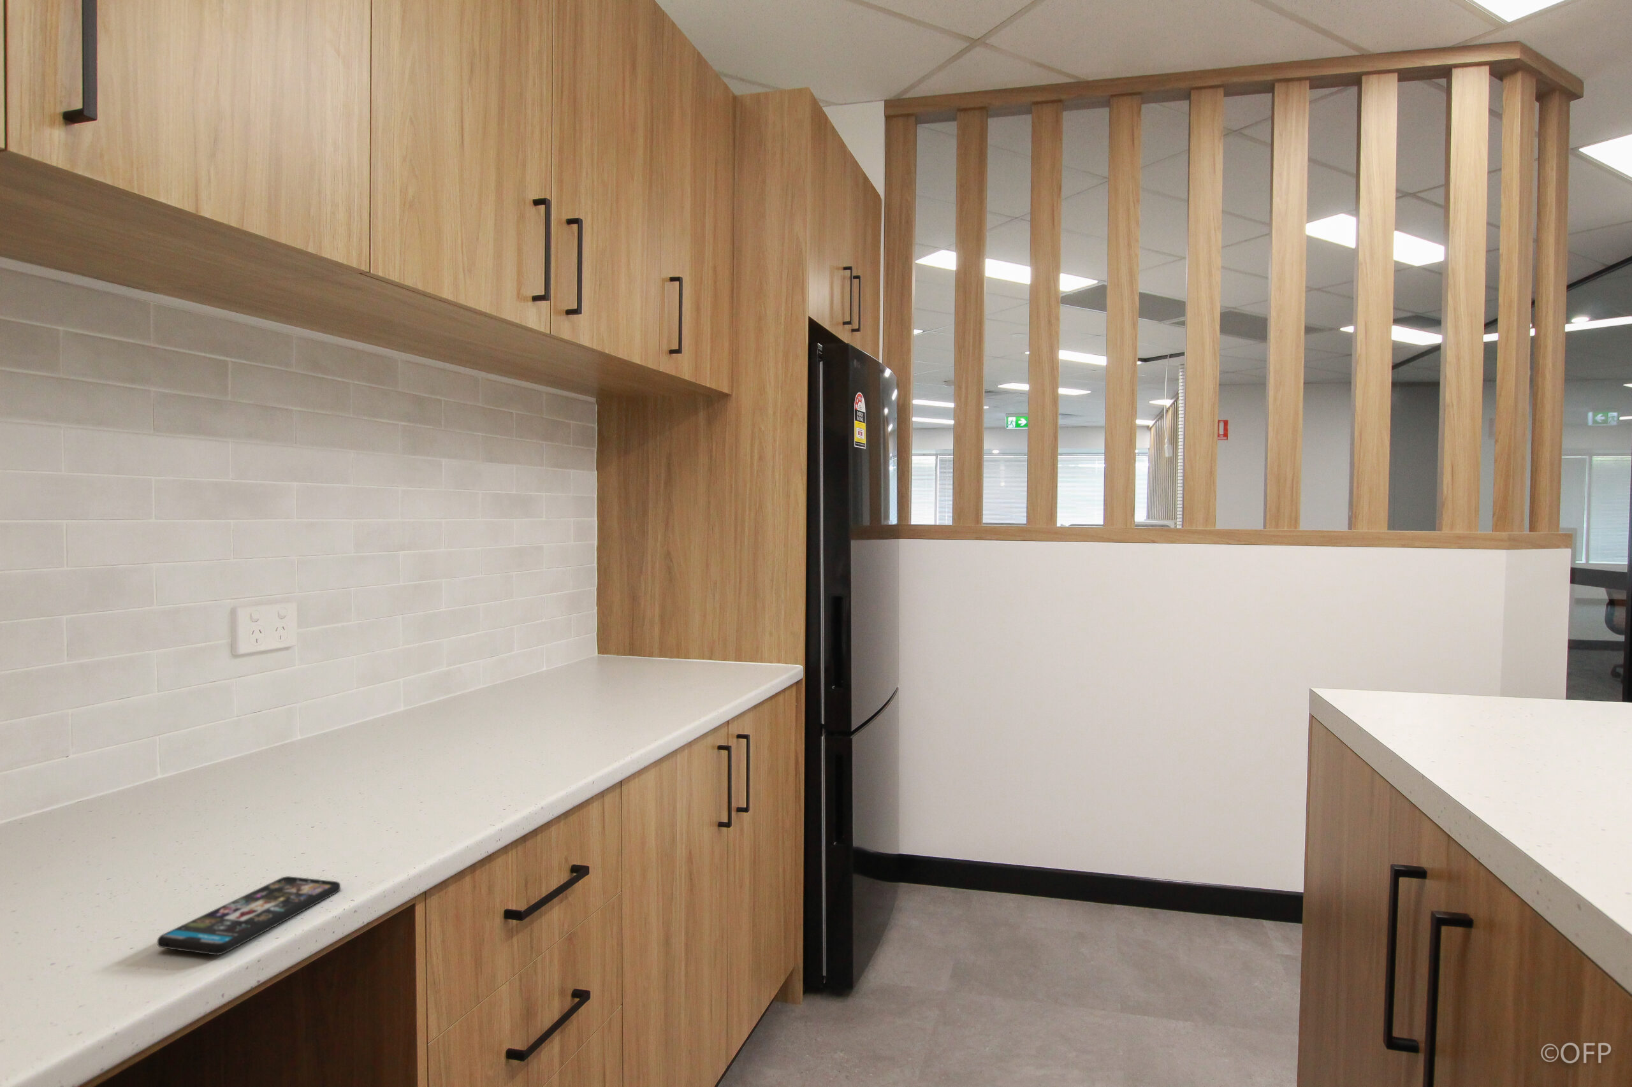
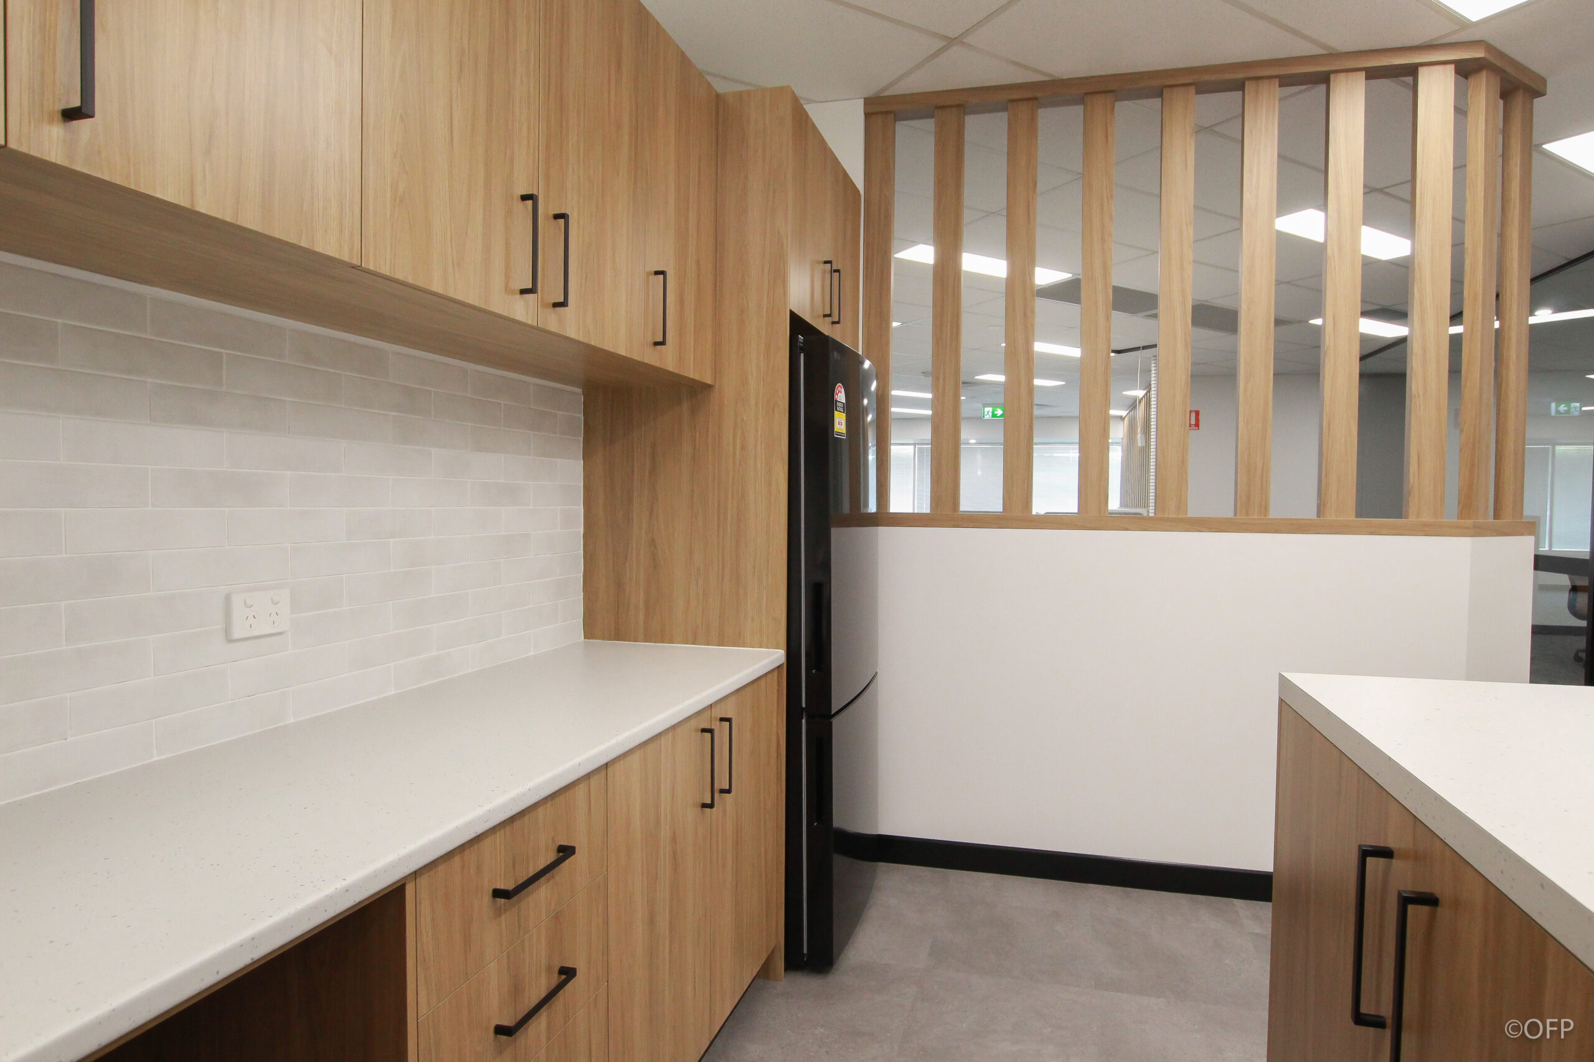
- smartphone [157,876,341,956]
